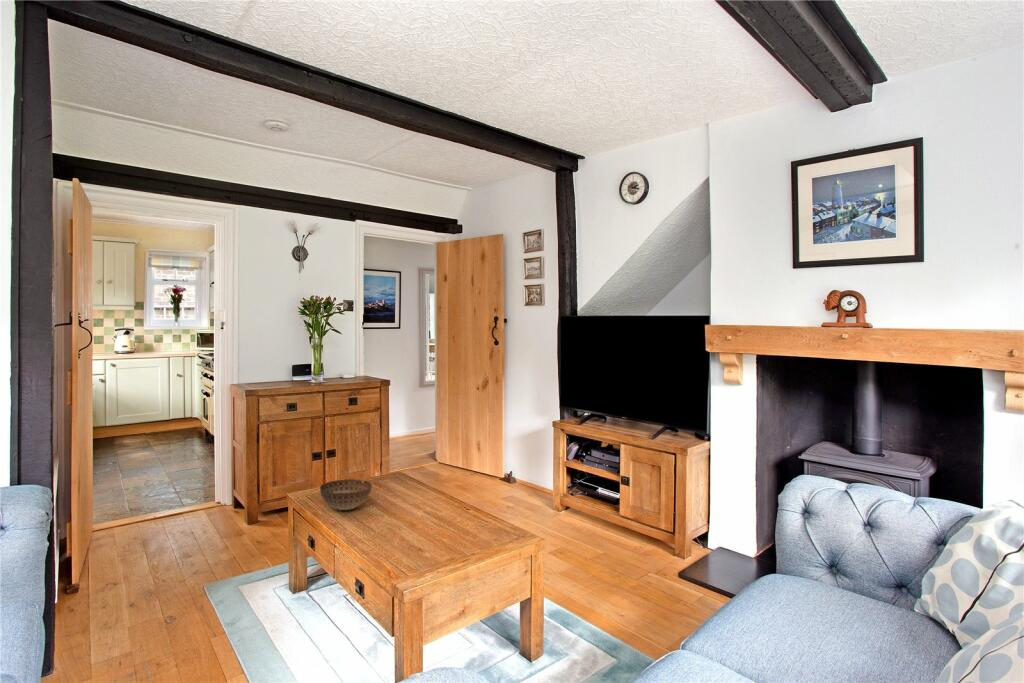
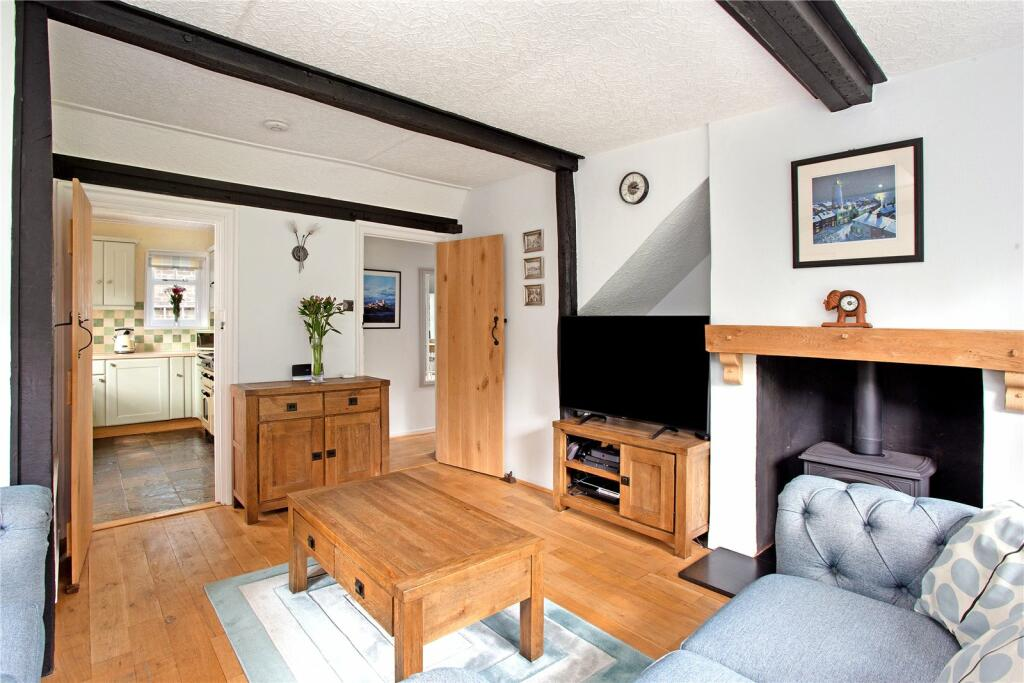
- bowl [319,478,373,511]
